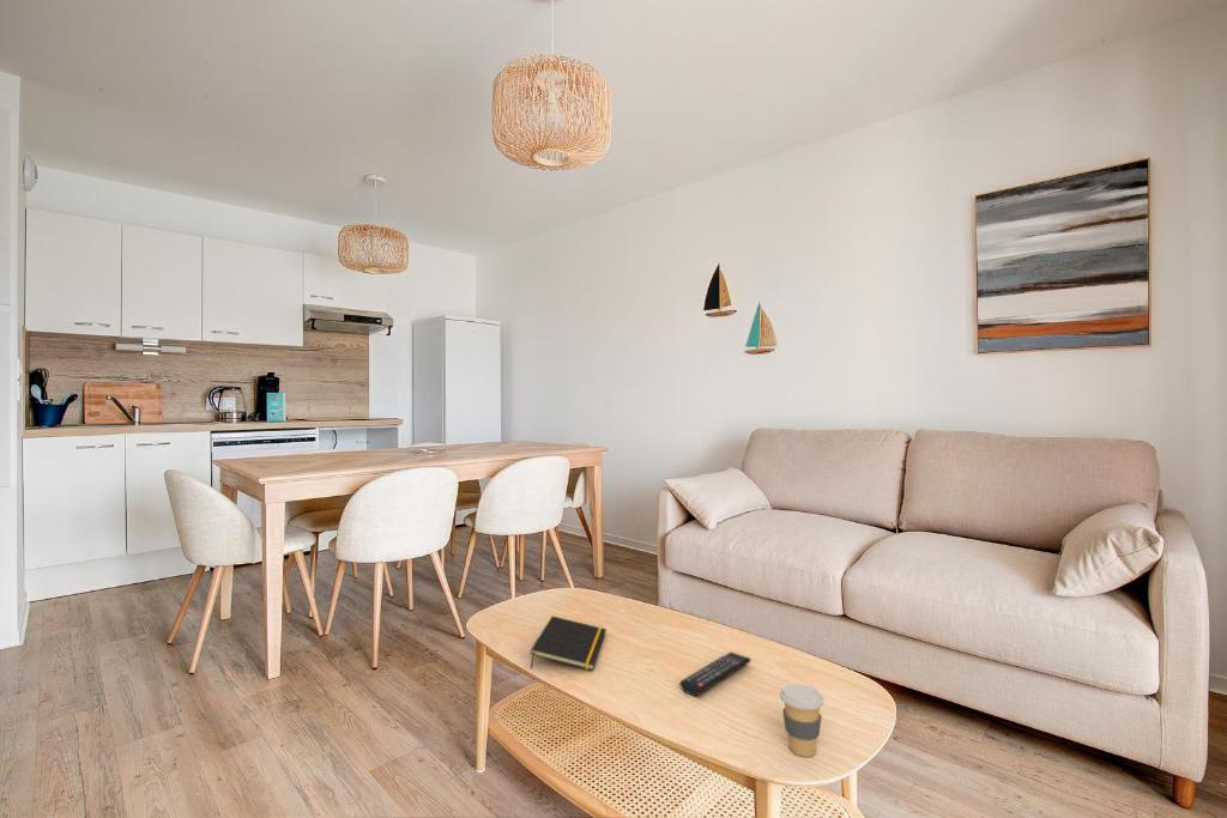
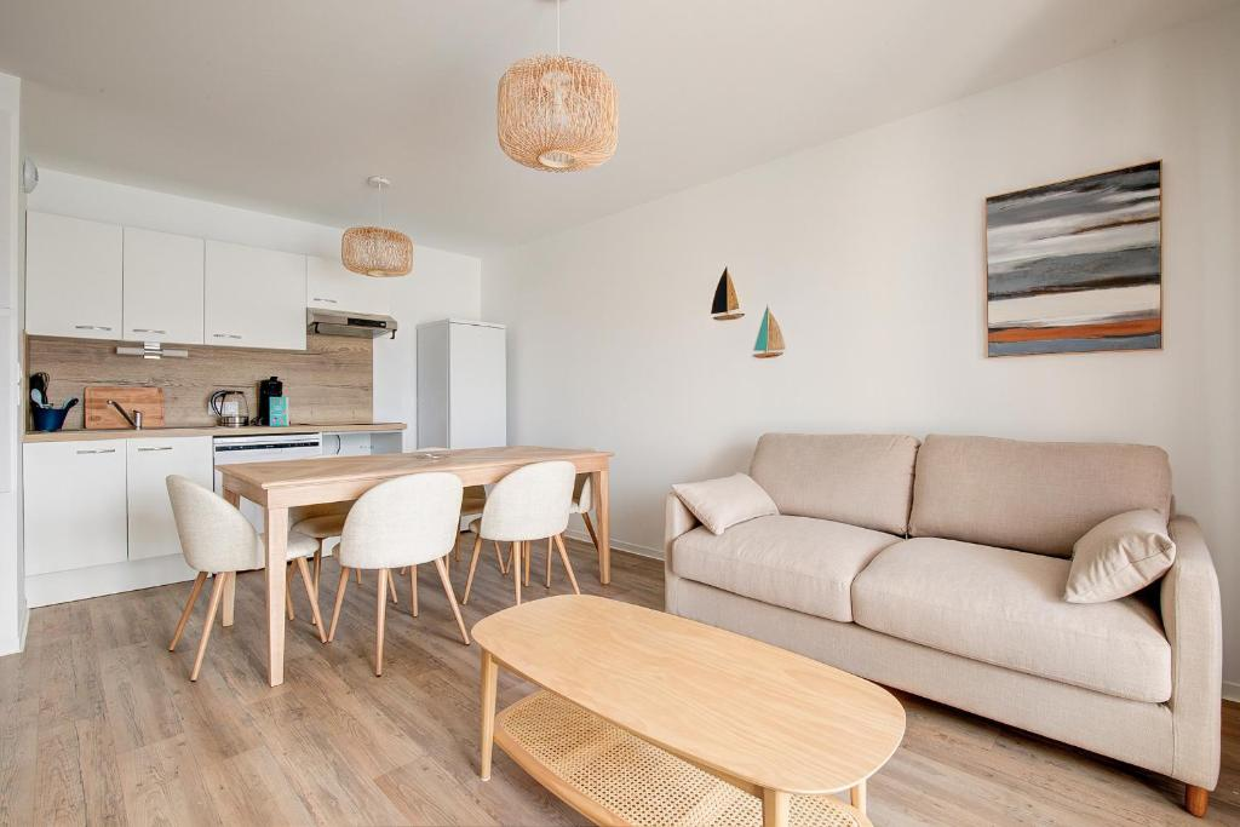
- coffee cup [779,683,826,758]
- remote control [679,650,752,697]
- notepad [528,614,608,672]
